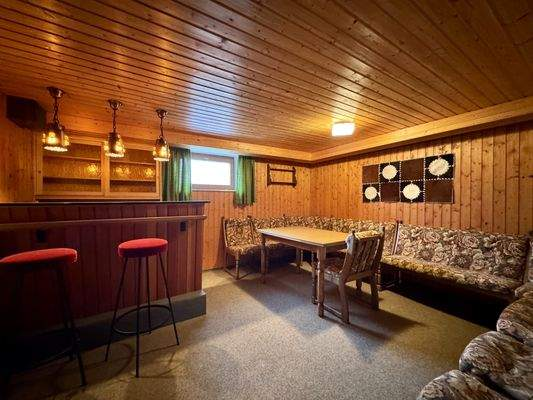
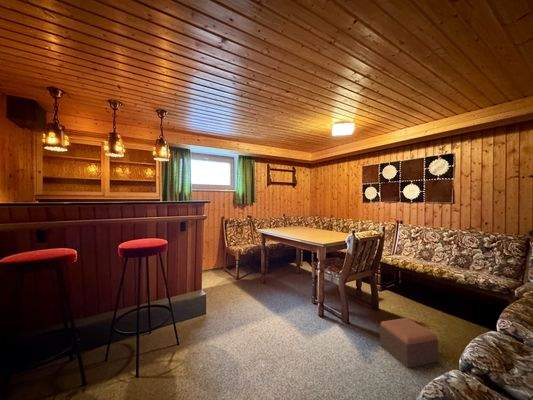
+ footstool [379,317,439,369]
